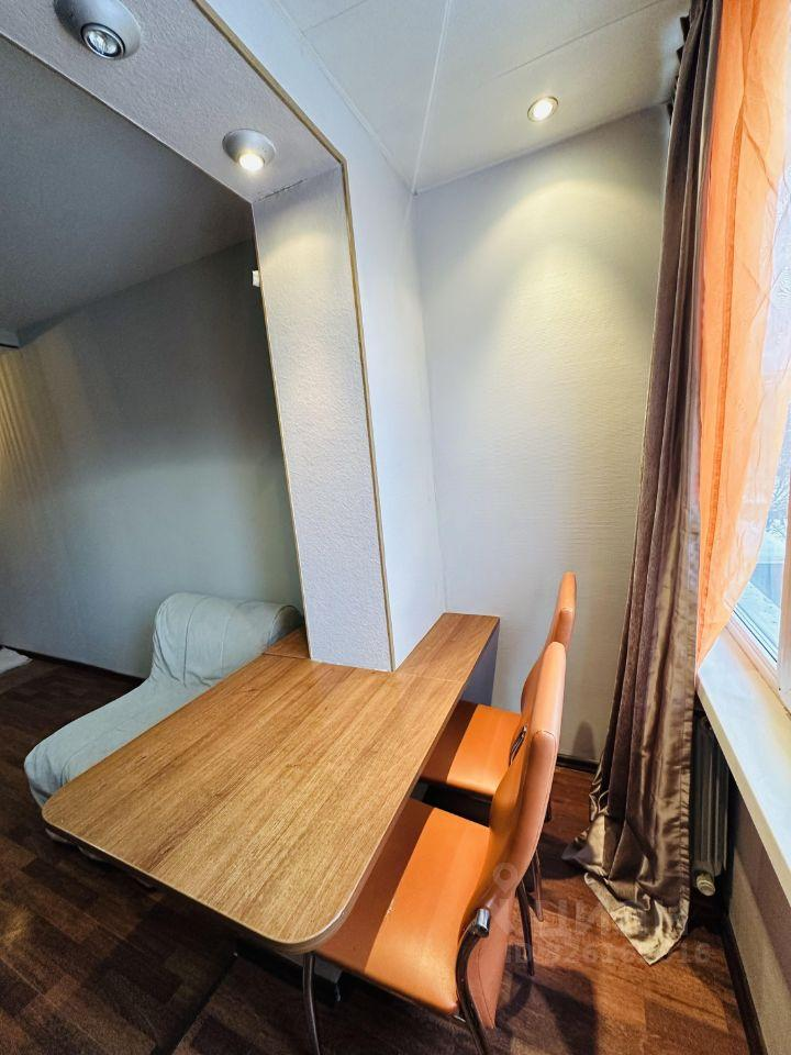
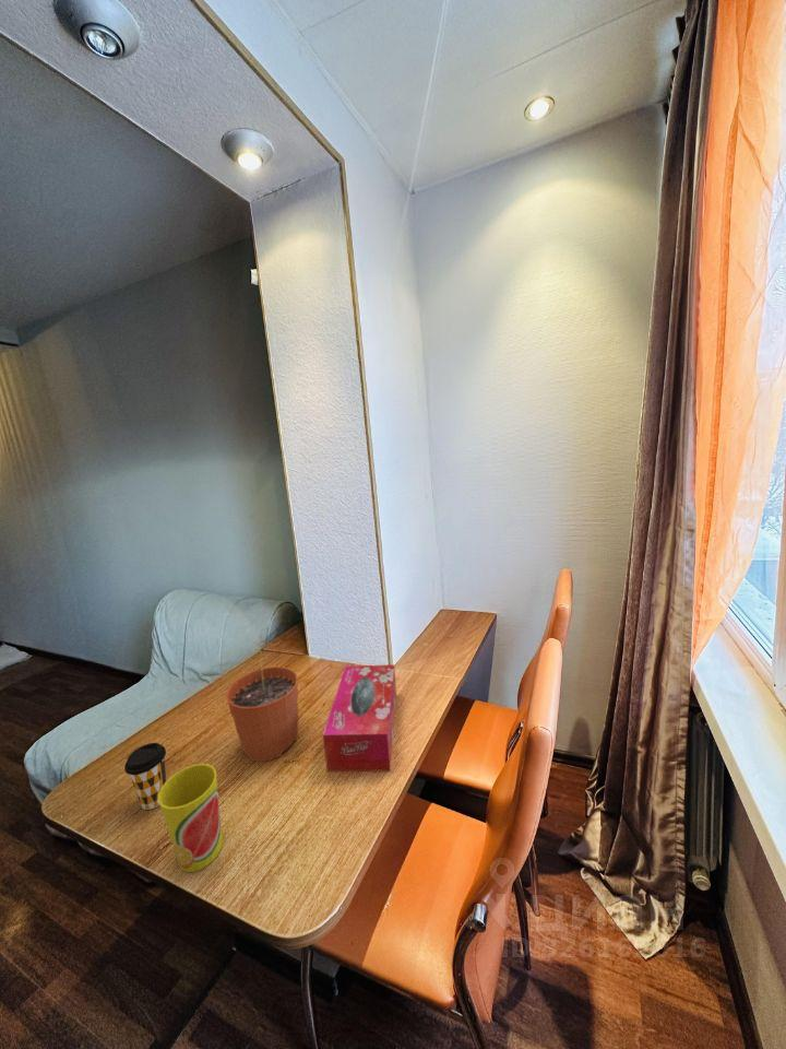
+ coffee cup [123,742,167,811]
+ plant pot [225,648,299,763]
+ cup [158,763,224,873]
+ tissue box [322,663,397,773]
